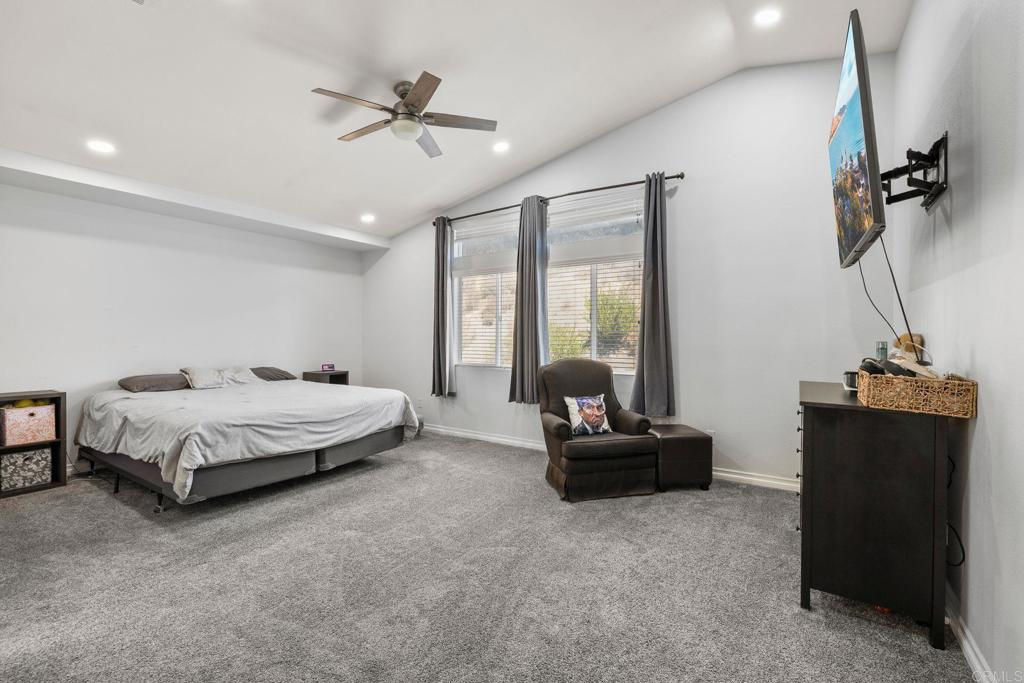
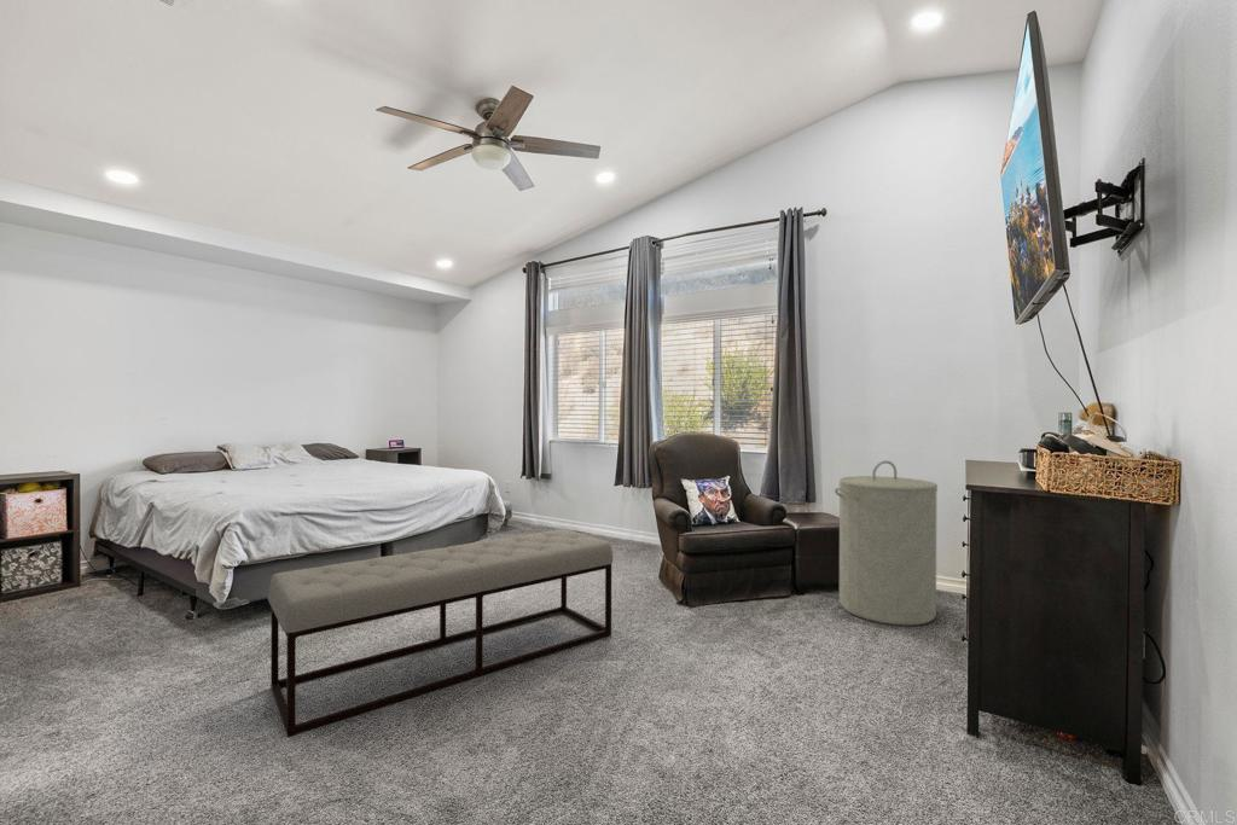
+ bench [267,528,614,738]
+ laundry hamper [834,459,939,627]
